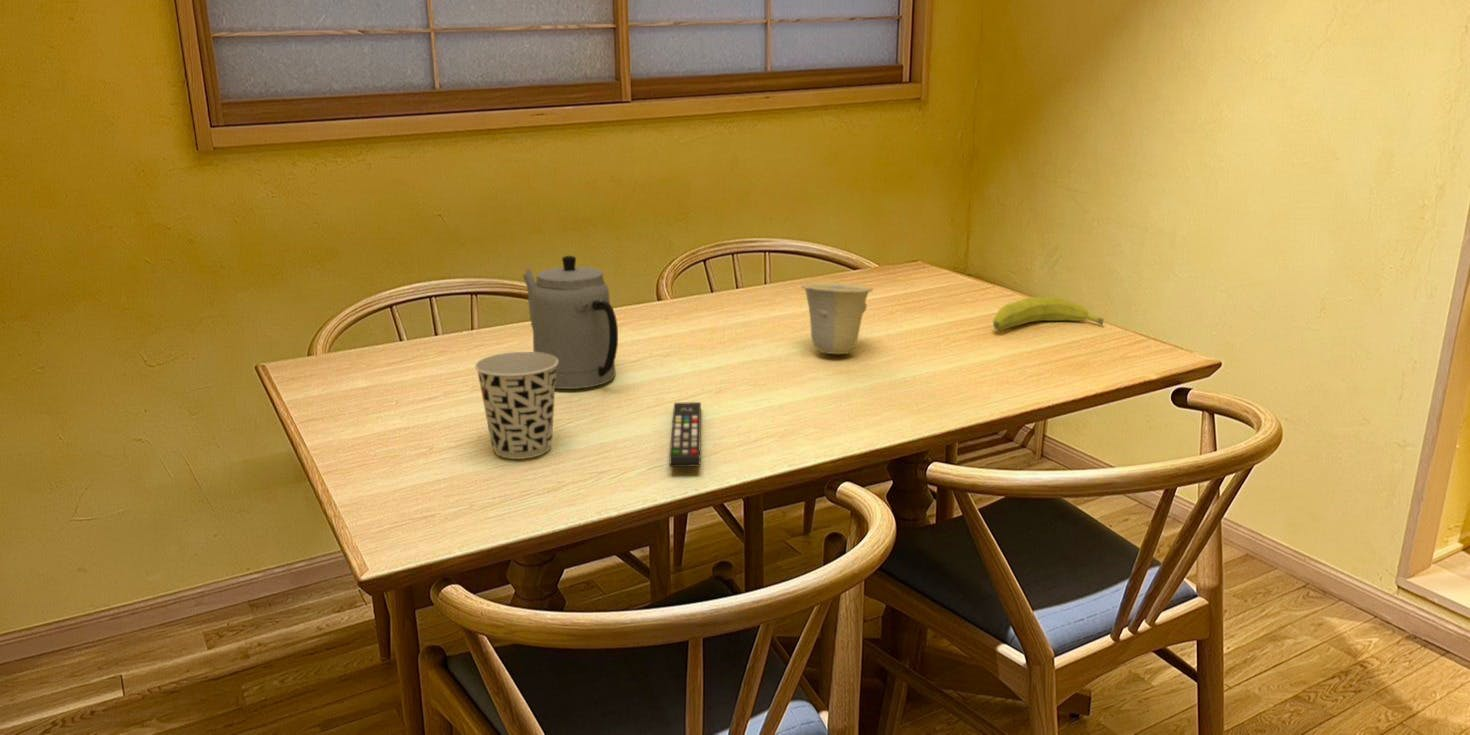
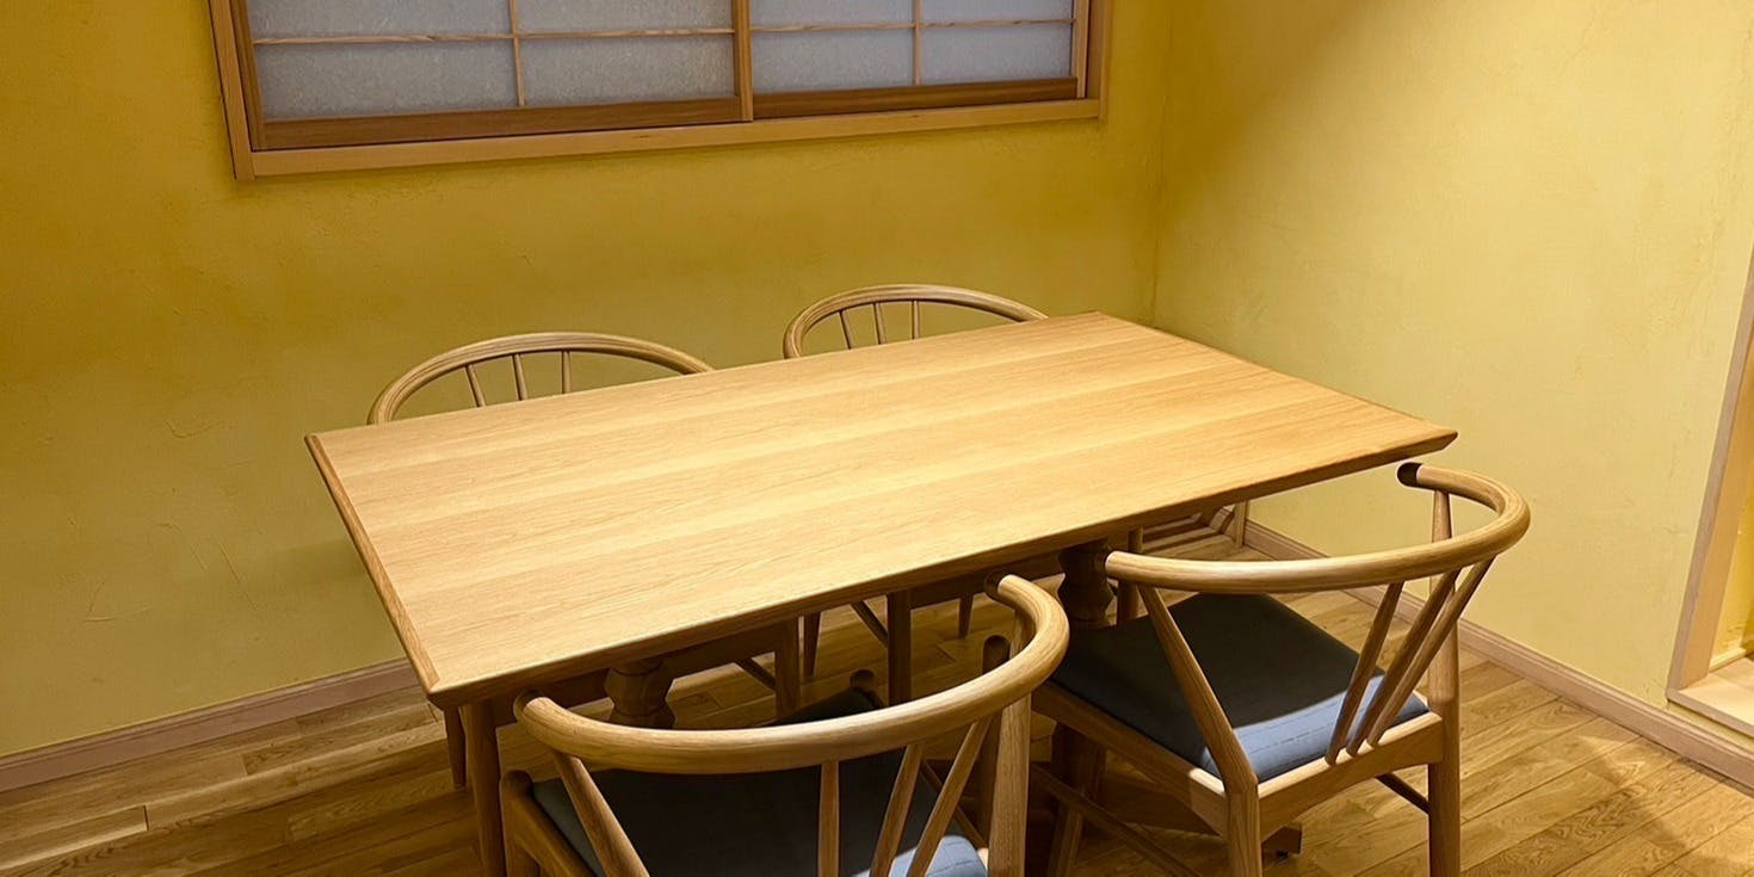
- fruit [992,296,1105,332]
- cup [474,351,558,460]
- teapot [522,255,619,390]
- cup [800,282,874,355]
- remote control [669,401,702,468]
